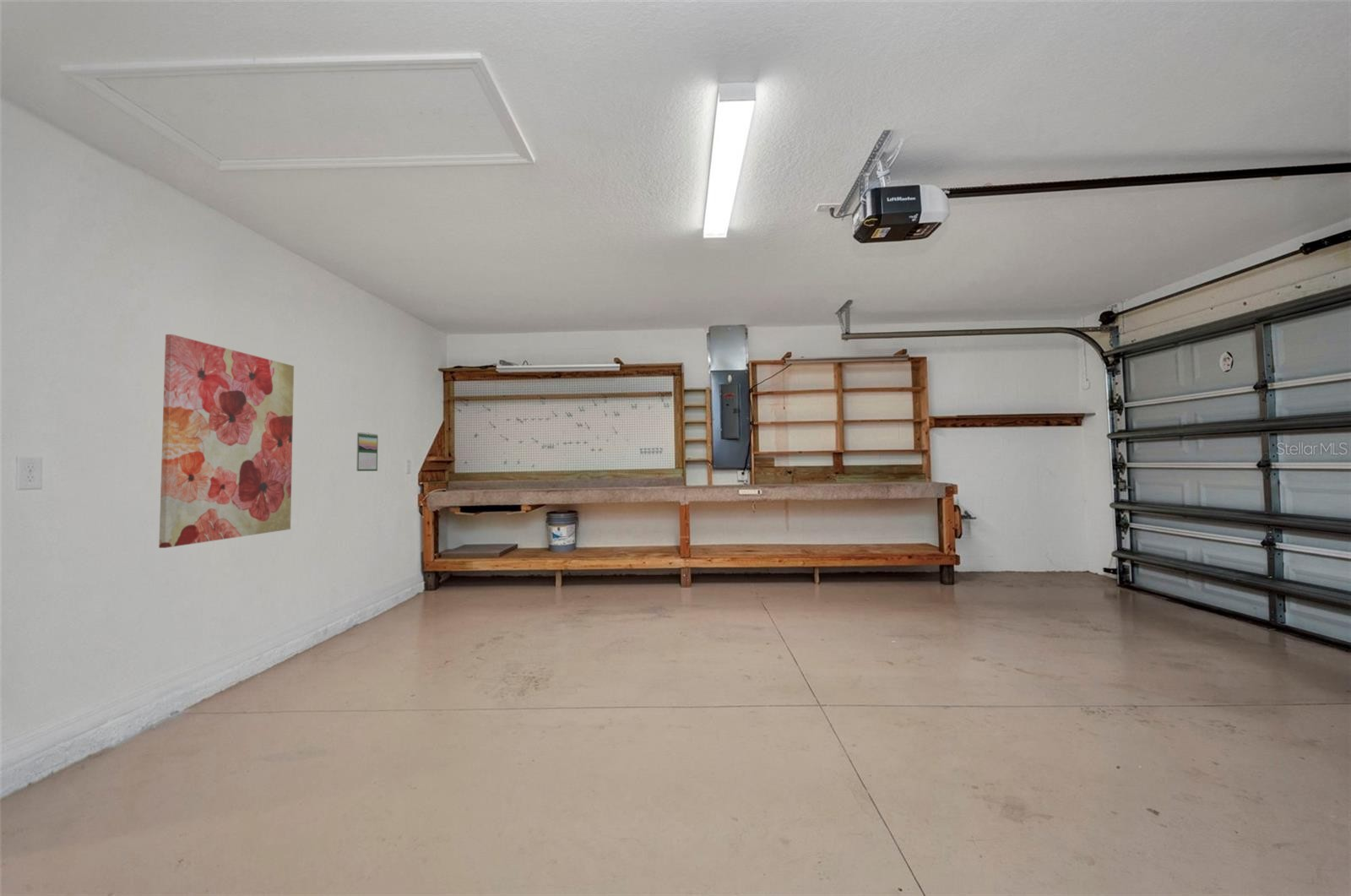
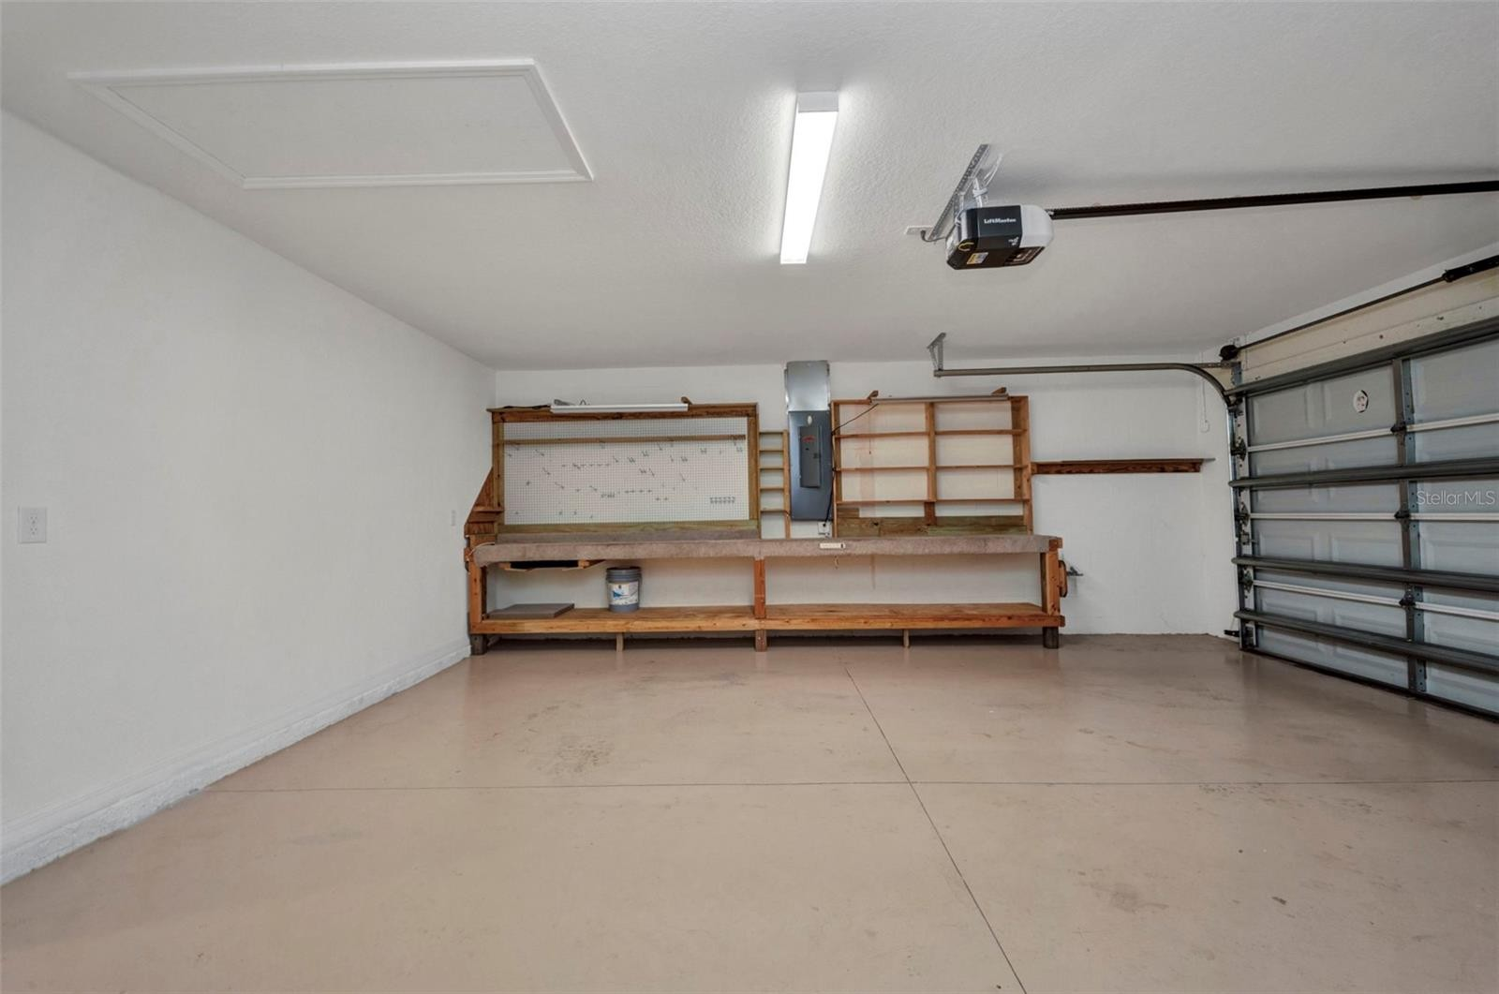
- calendar [355,432,378,472]
- wall art [158,334,295,549]
